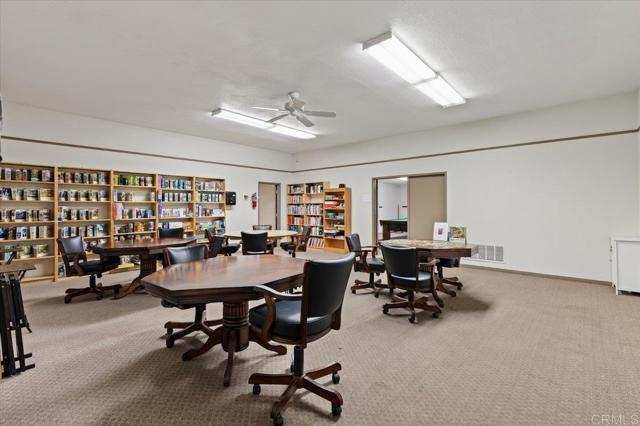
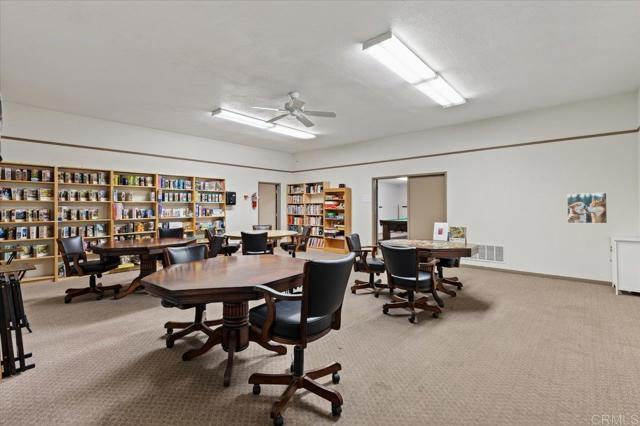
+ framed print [566,192,608,224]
